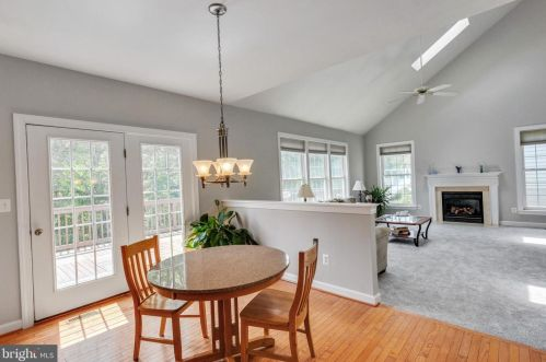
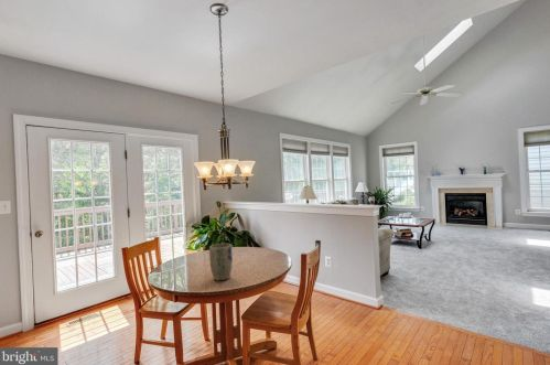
+ plant pot [208,243,234,281]
